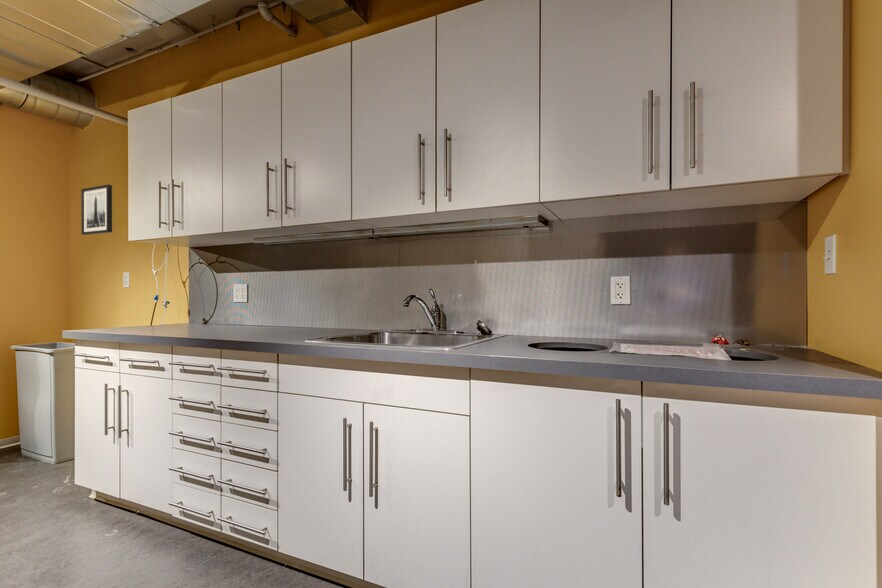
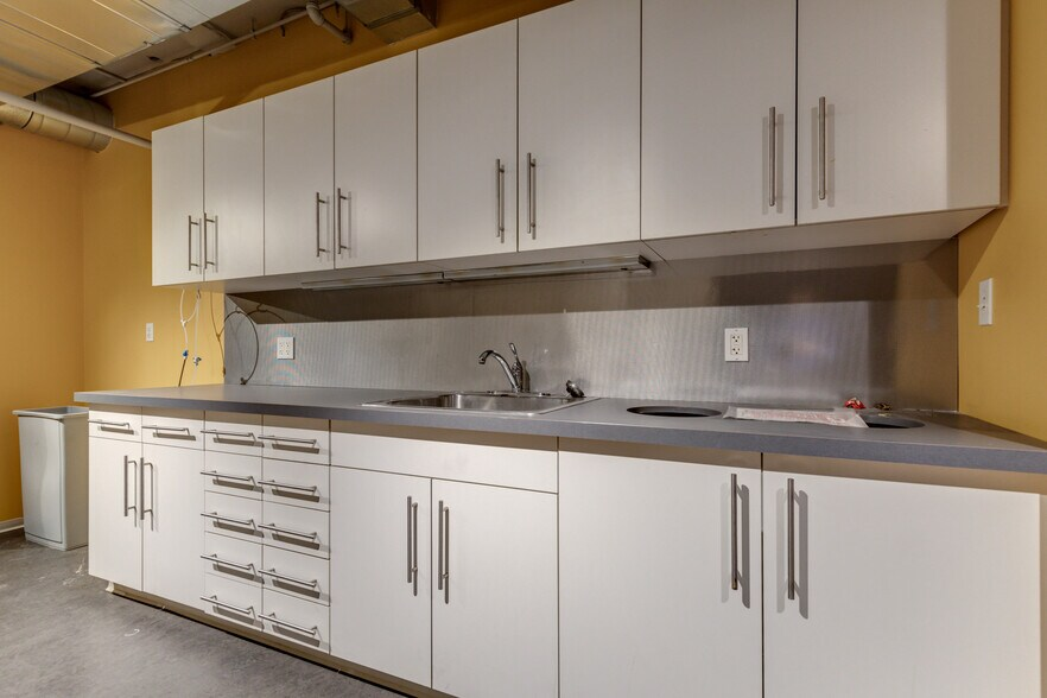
- wall art [80,184,113,236]
